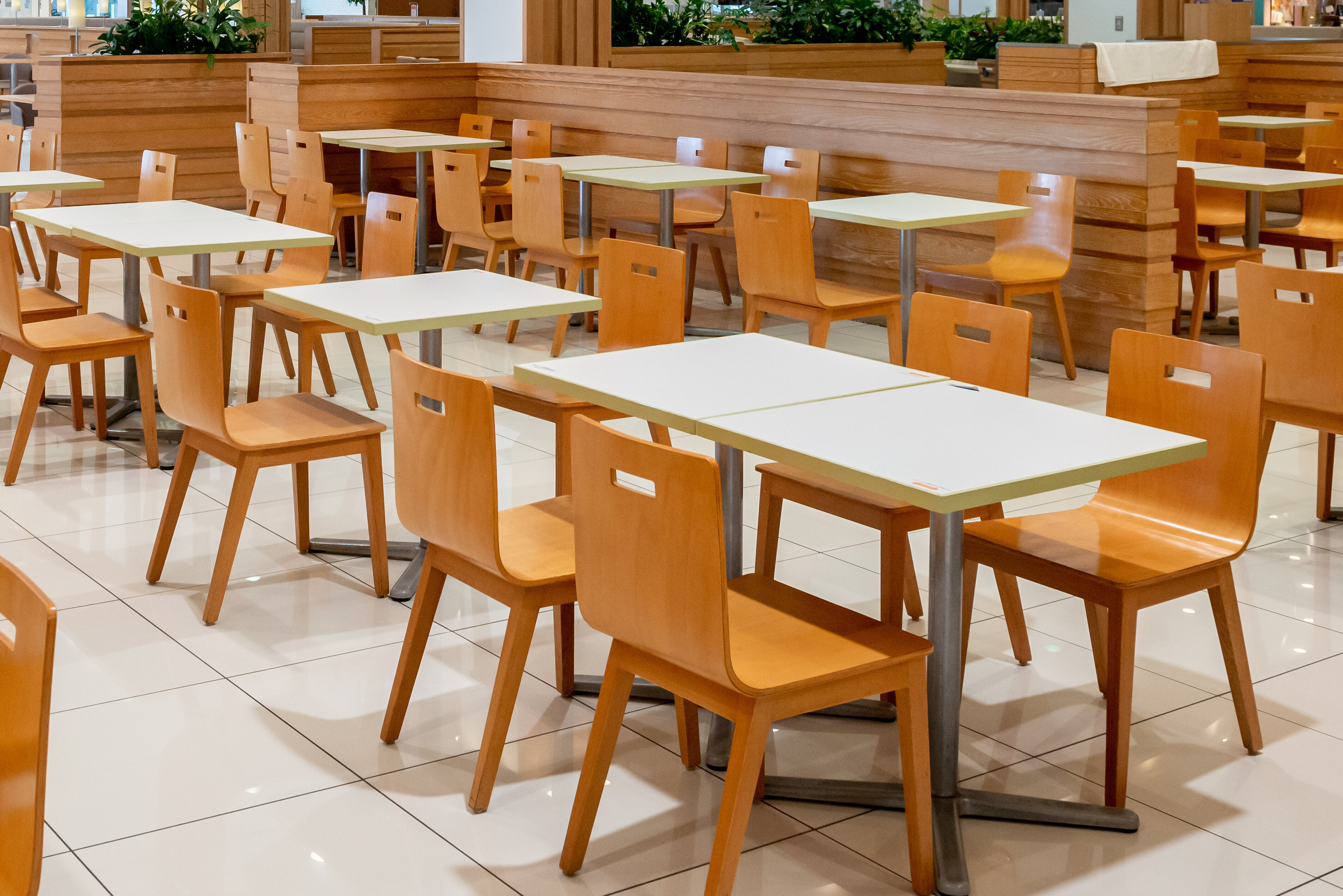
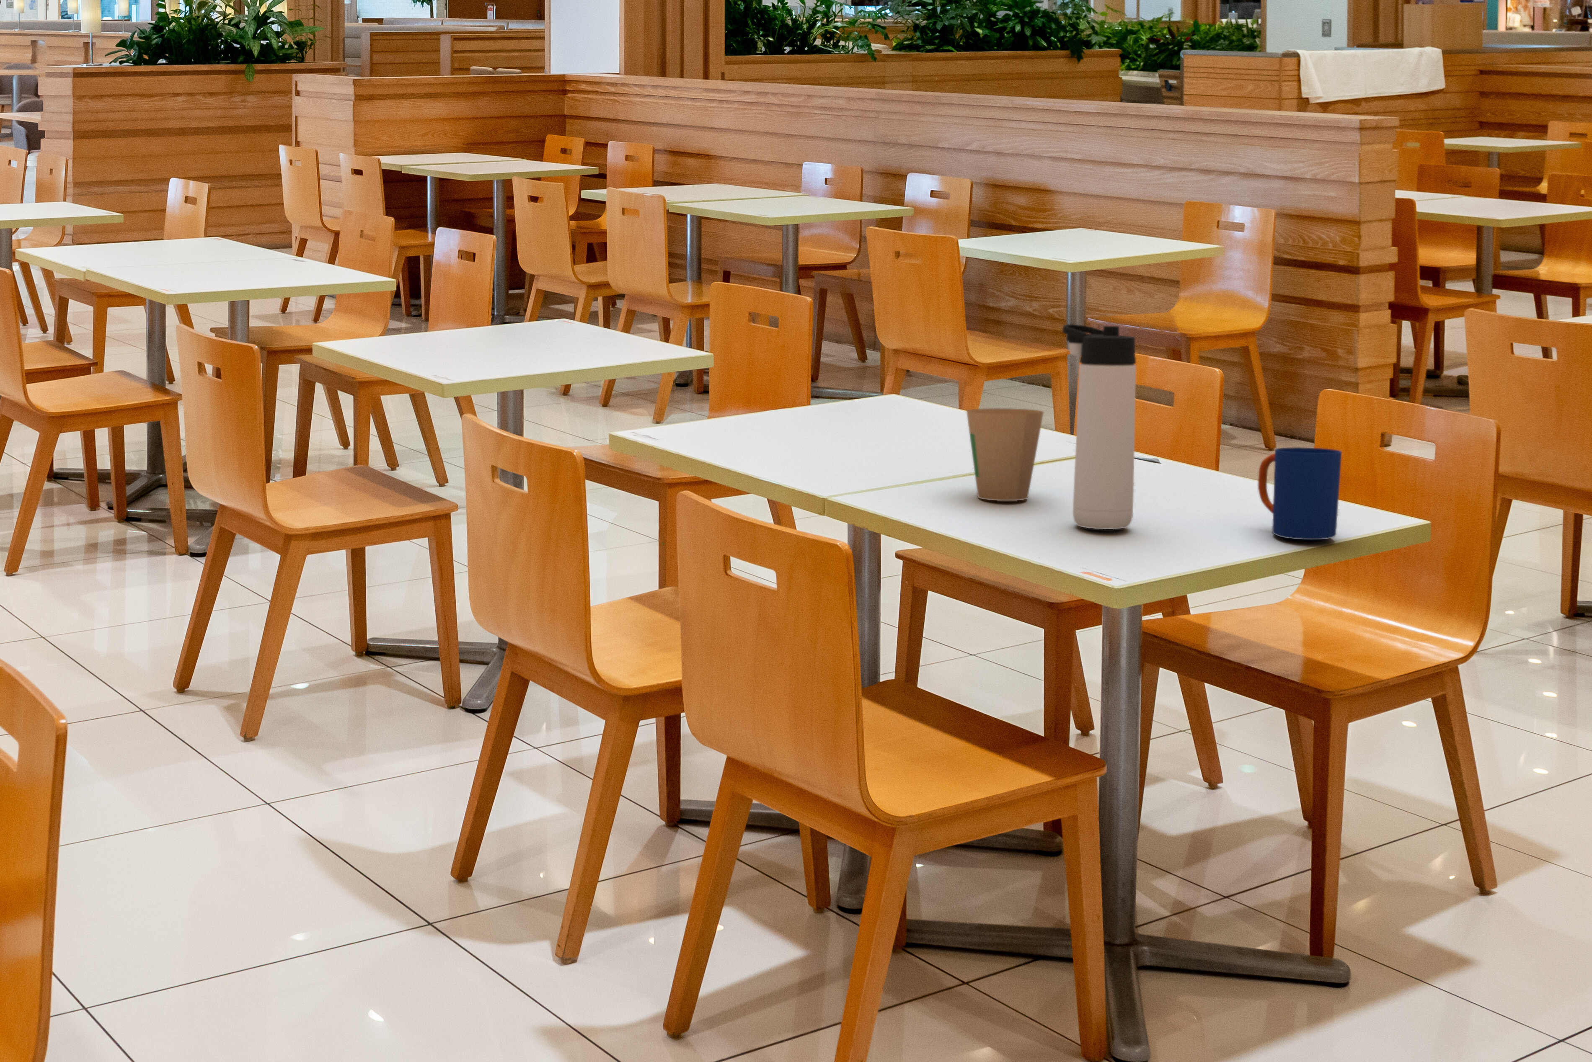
+ mug [1258,447,1342,540]
+ thermos bottle [1062,324,1137,530]
+ paper cup [966,408,1044,501]
